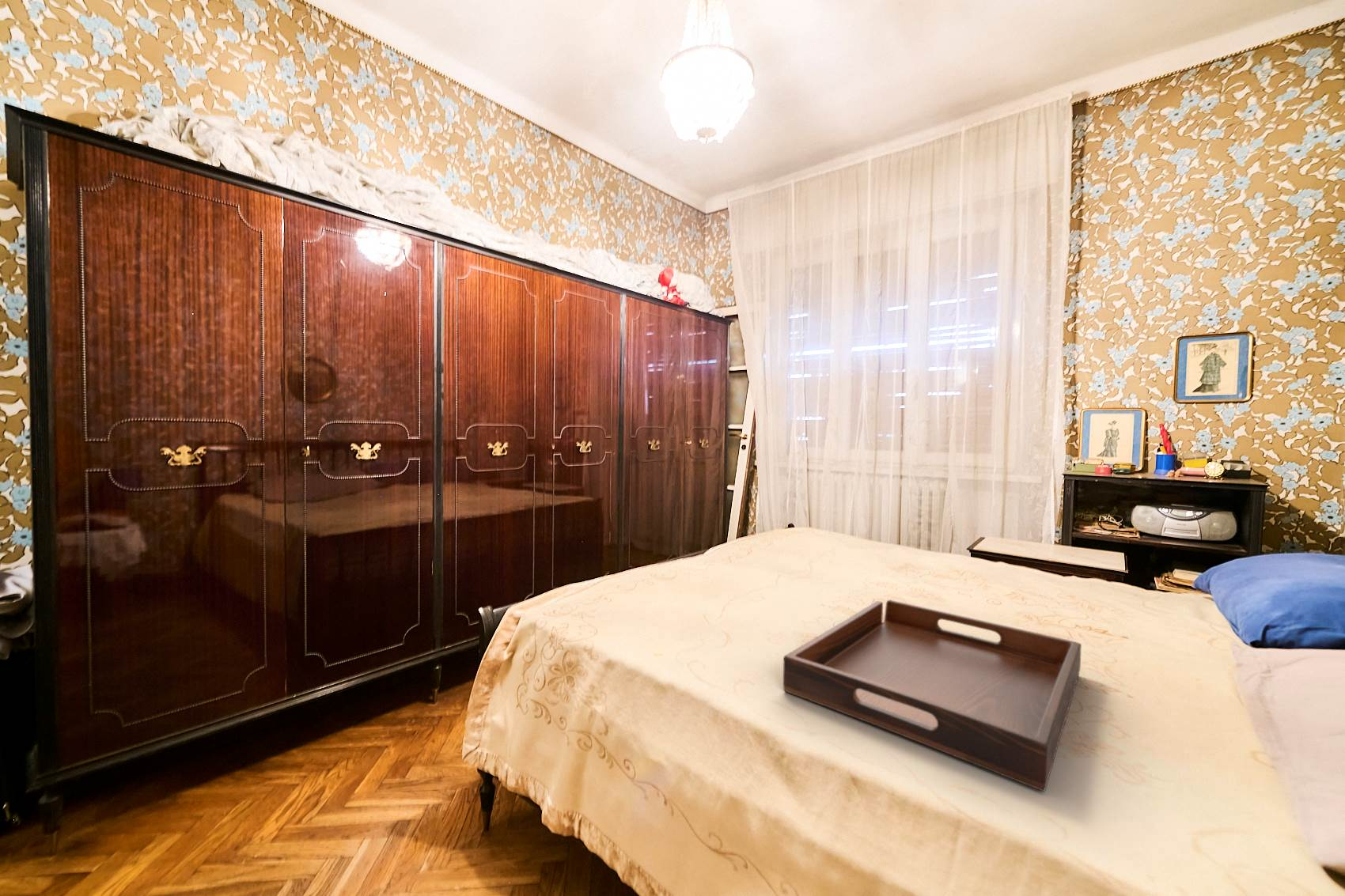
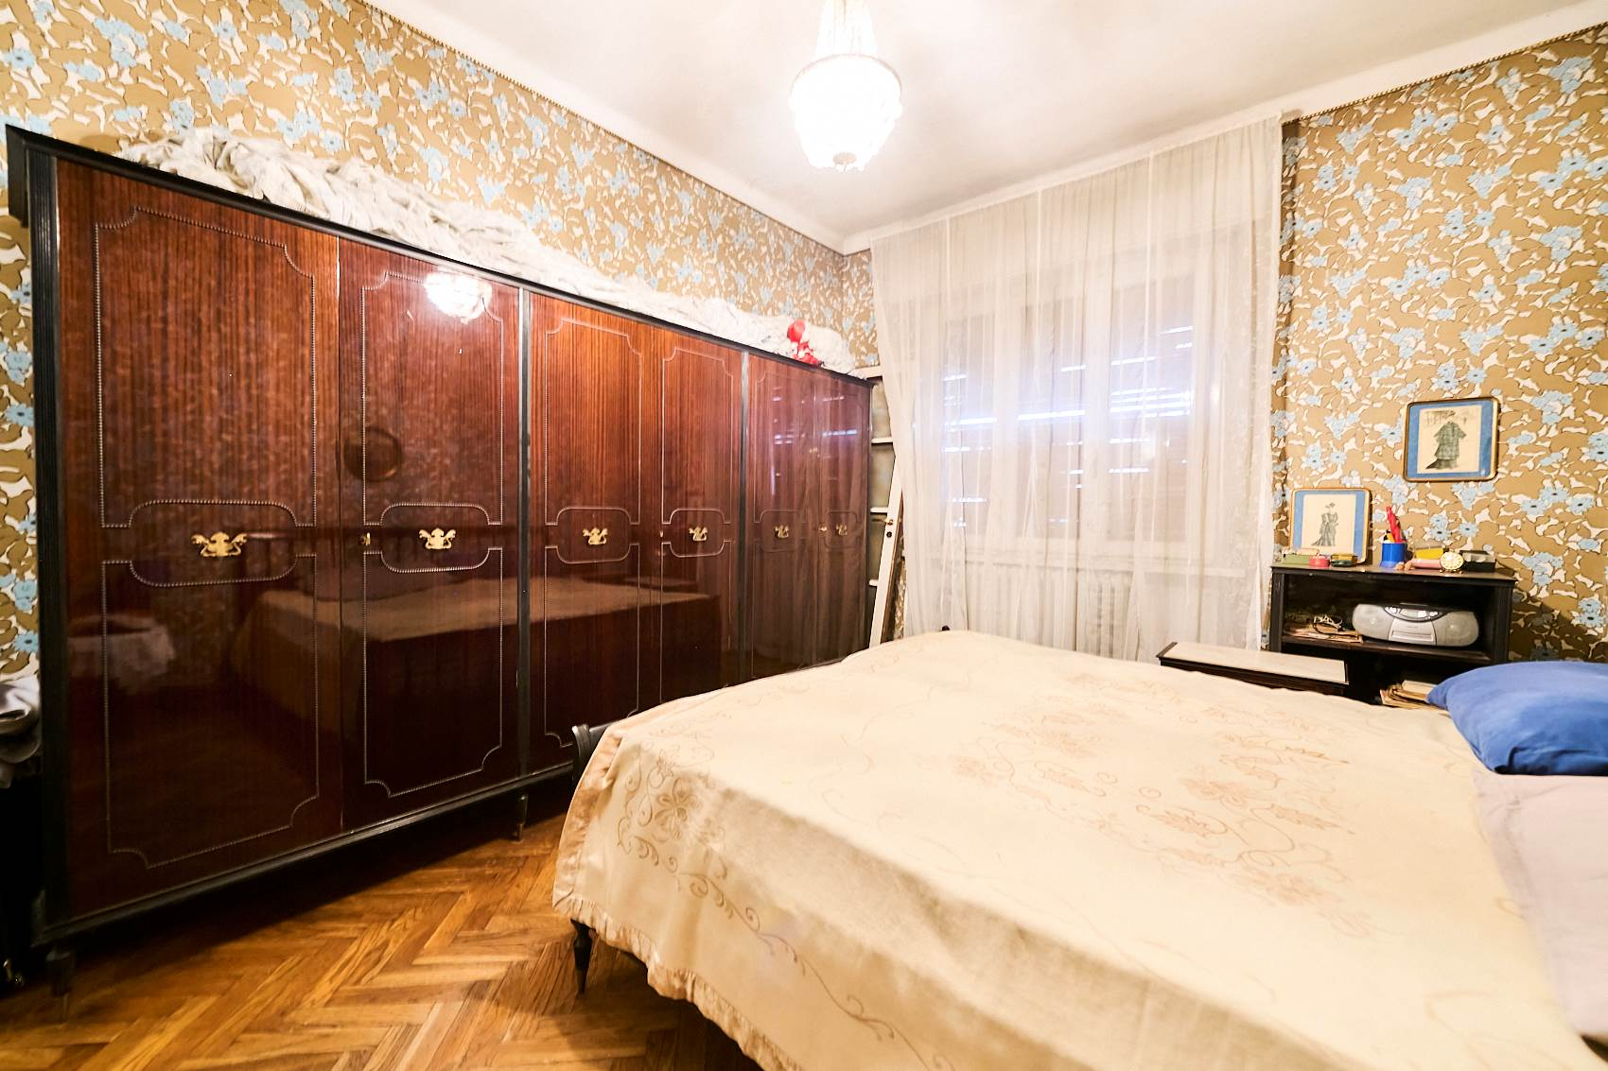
- serving tray [782,599,1082,792]
